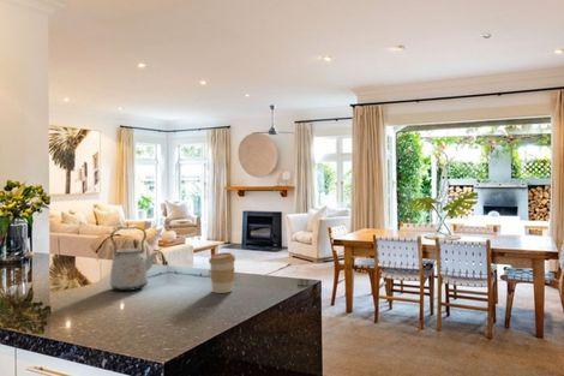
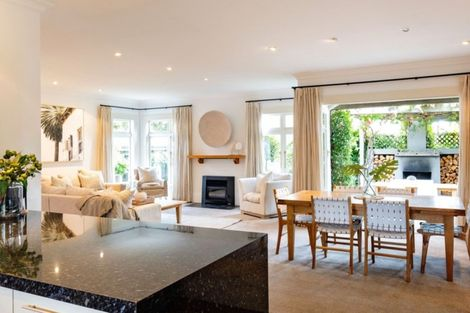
- coffee cup [208,251,236,294]
- kettle [109,226,161,292]
- ceiling fan [253,103,299,136]
